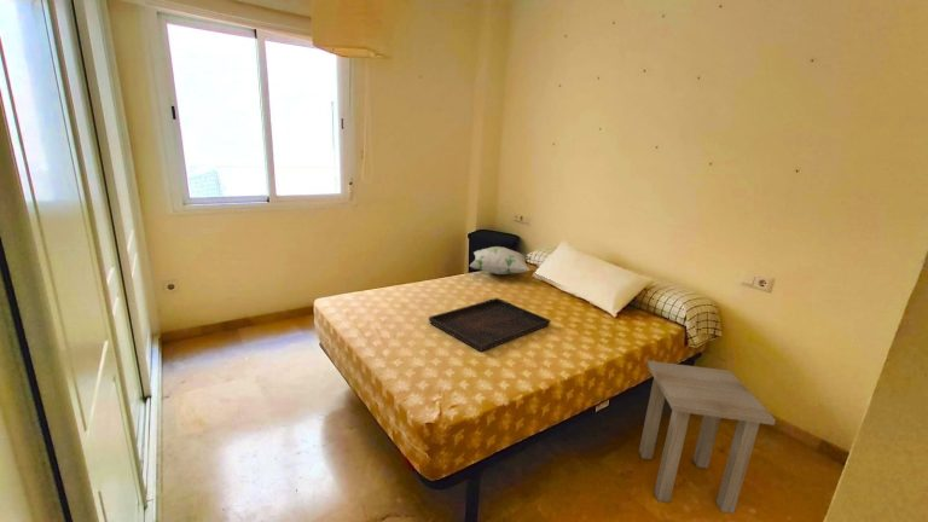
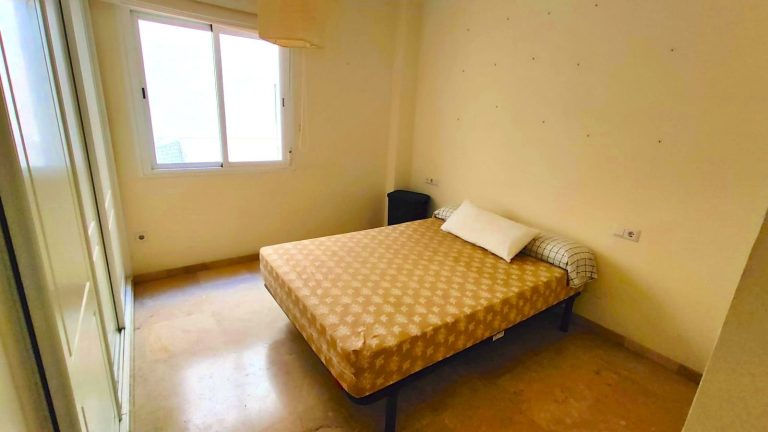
- serving tray [428,297,552,353]
- decorative pillow [469,245,532,276]
- side table [638,360,777,515]
